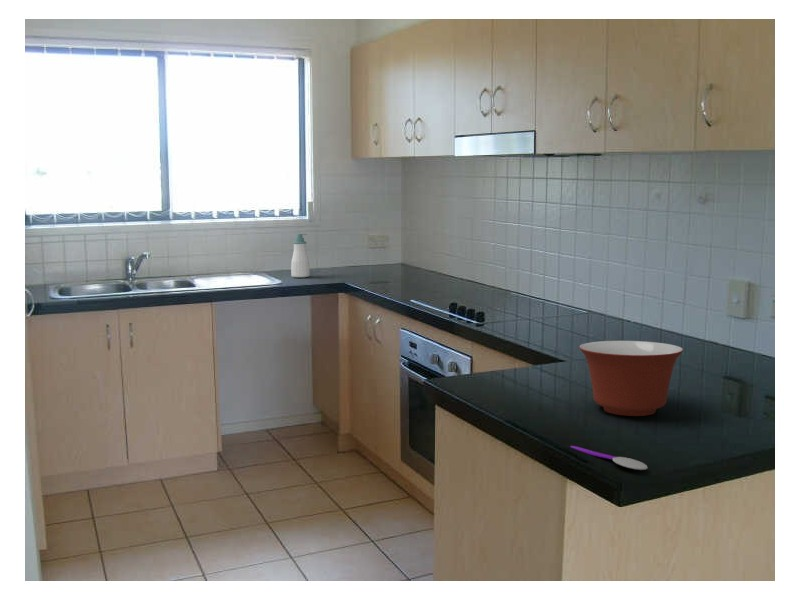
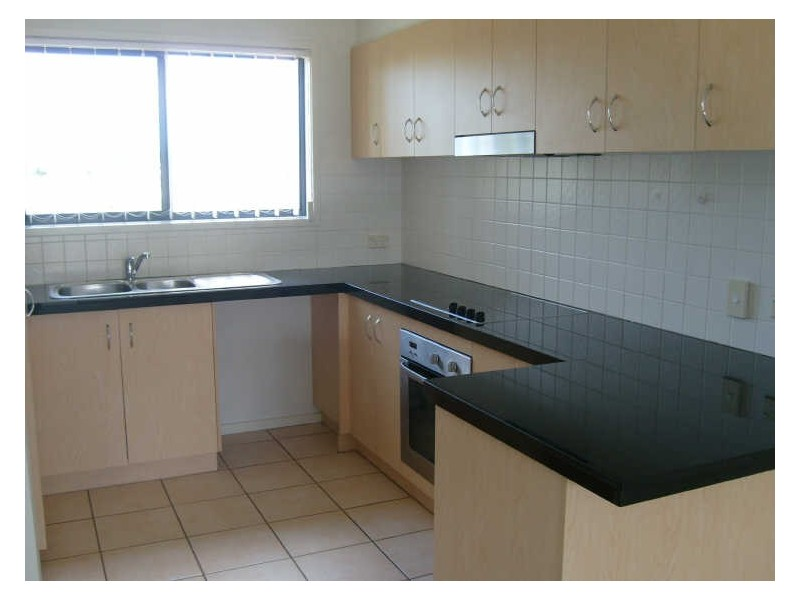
- spoon [569,445,649,471]
- mixing bowl [578,340,684,417]
- soap bottle [290,233,311,278]
